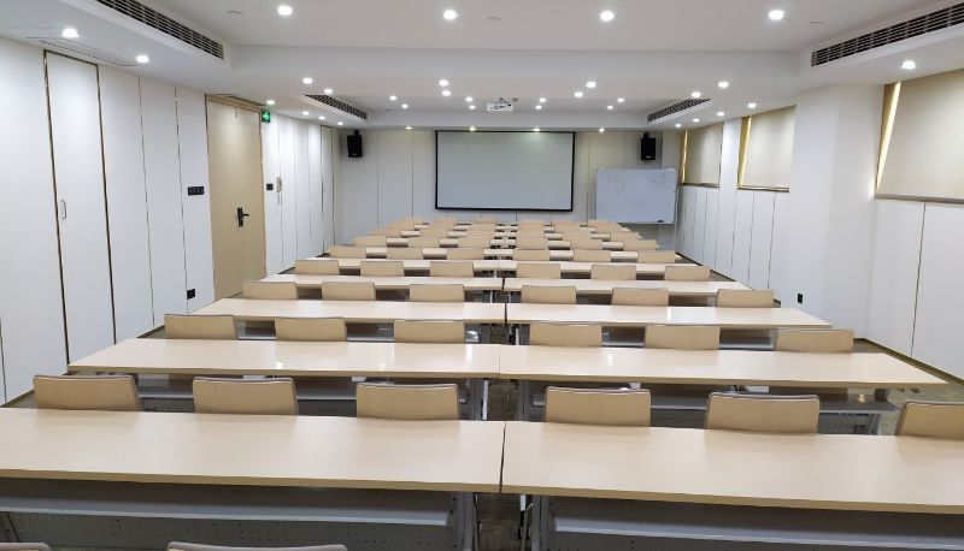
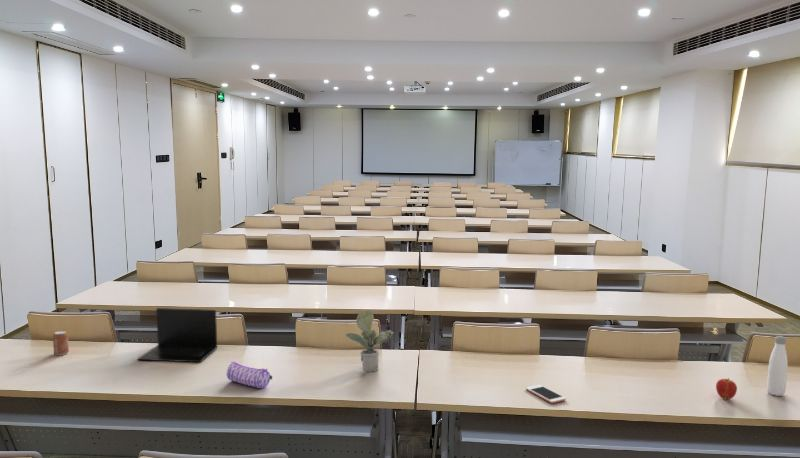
+ water bottle [766,335,789,397]
+ pencil case [226,360,273,389]
+ potted plant [345,309,394,372]
+ laptop [137,307,218,363]
+ cell phone [525,384,567,404]
+ can [52,330,70,356]
+ apple [715,377,738,400]
